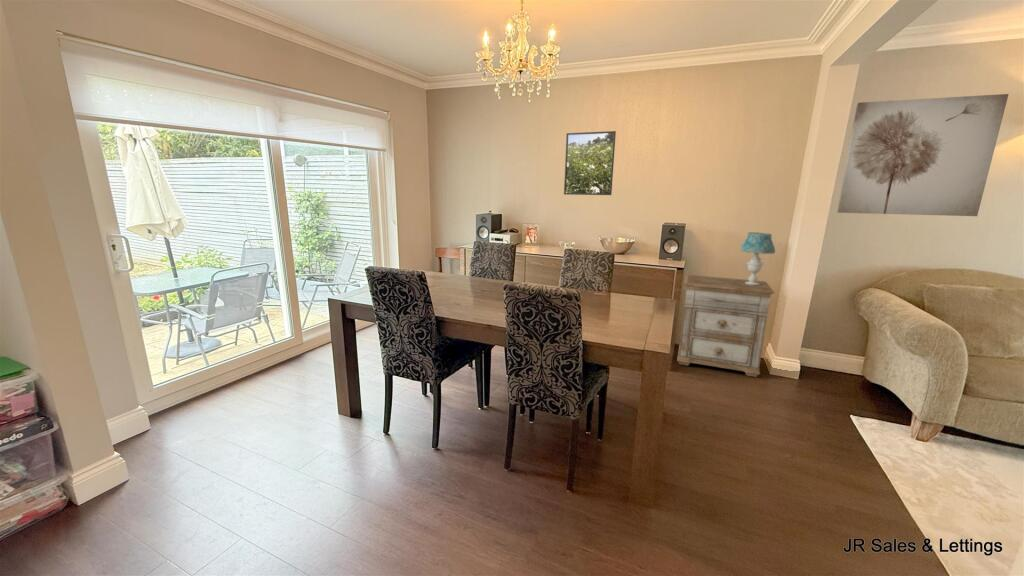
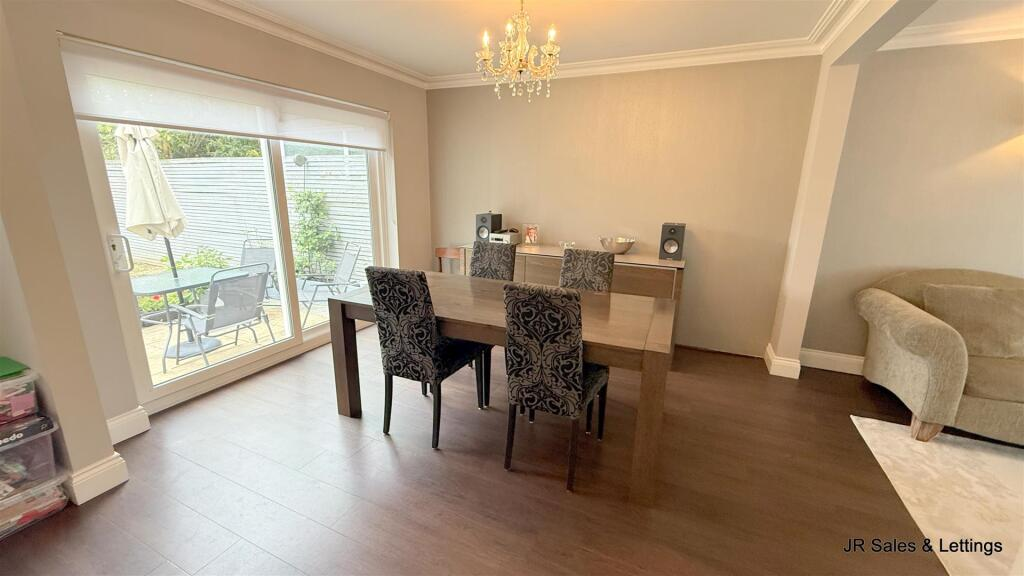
- wall art [836,93,1010,217]
- table lamp [739,231,776,285]
- nightstand [676,274,776,378]
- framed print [563,130,617,196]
